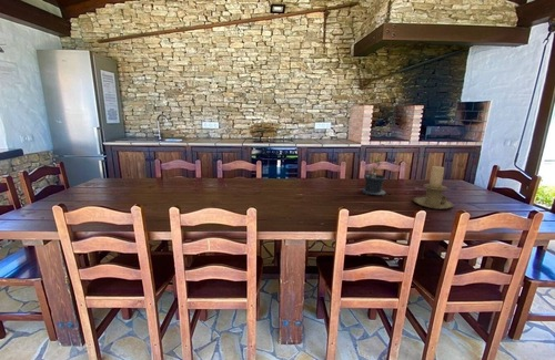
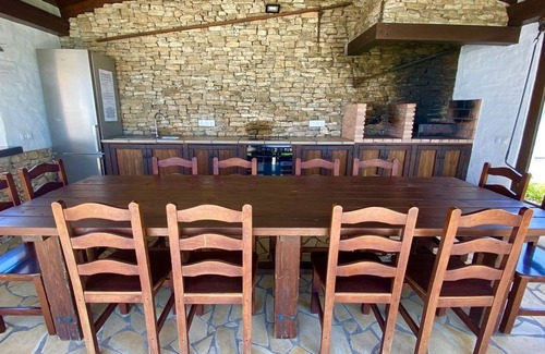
- potted plant [361,152,391,197]
- candle holder [412,165,455,210]
